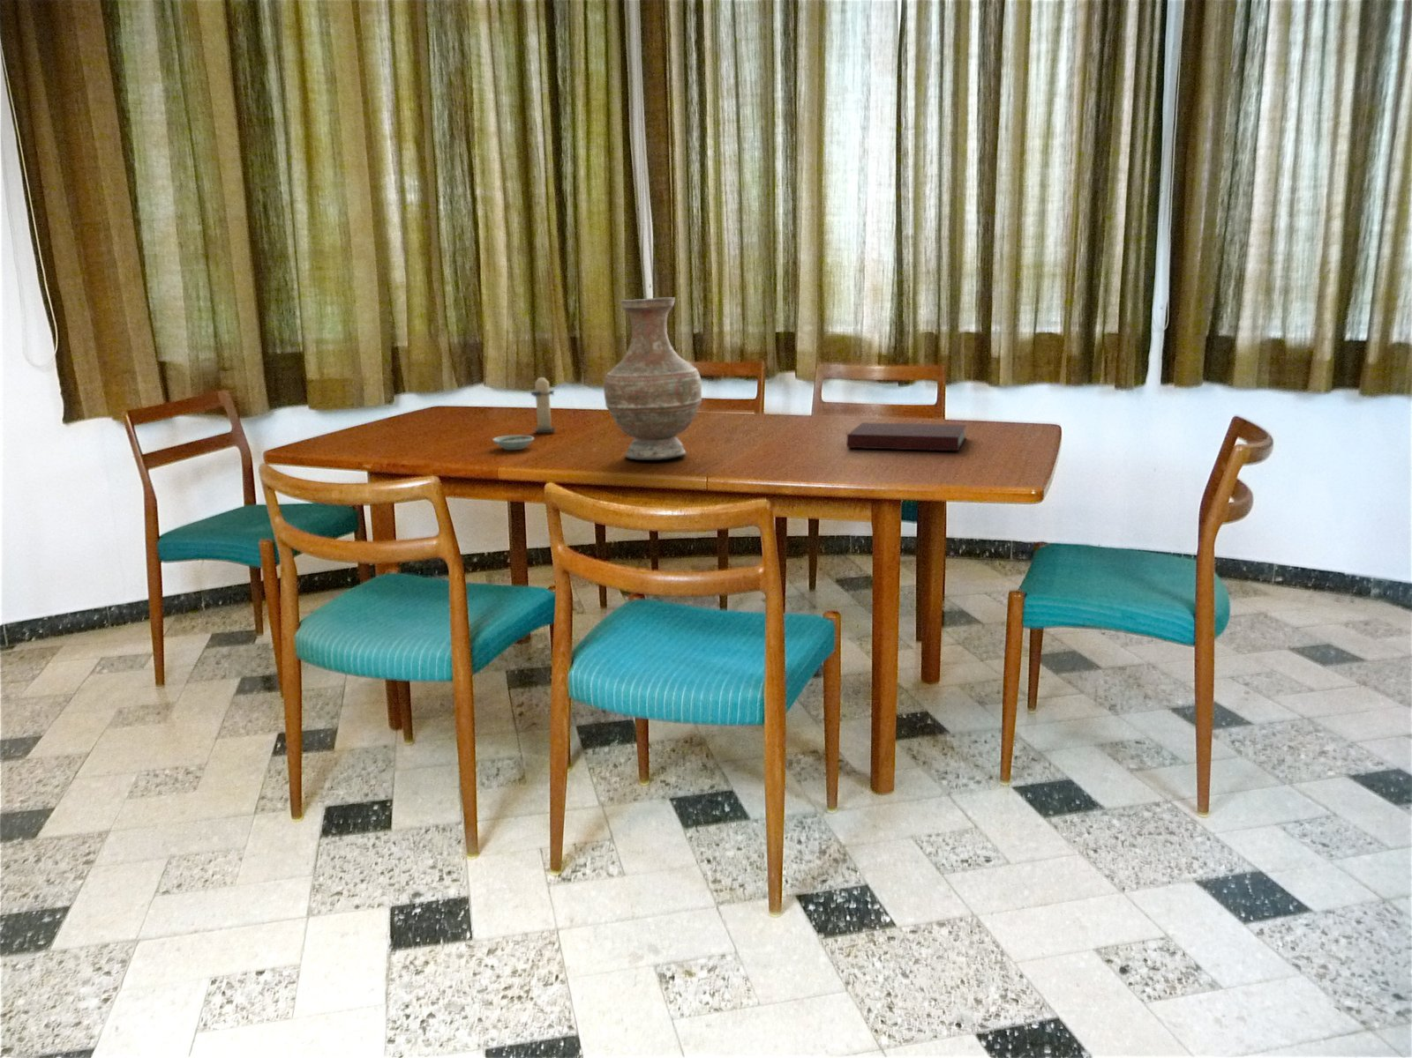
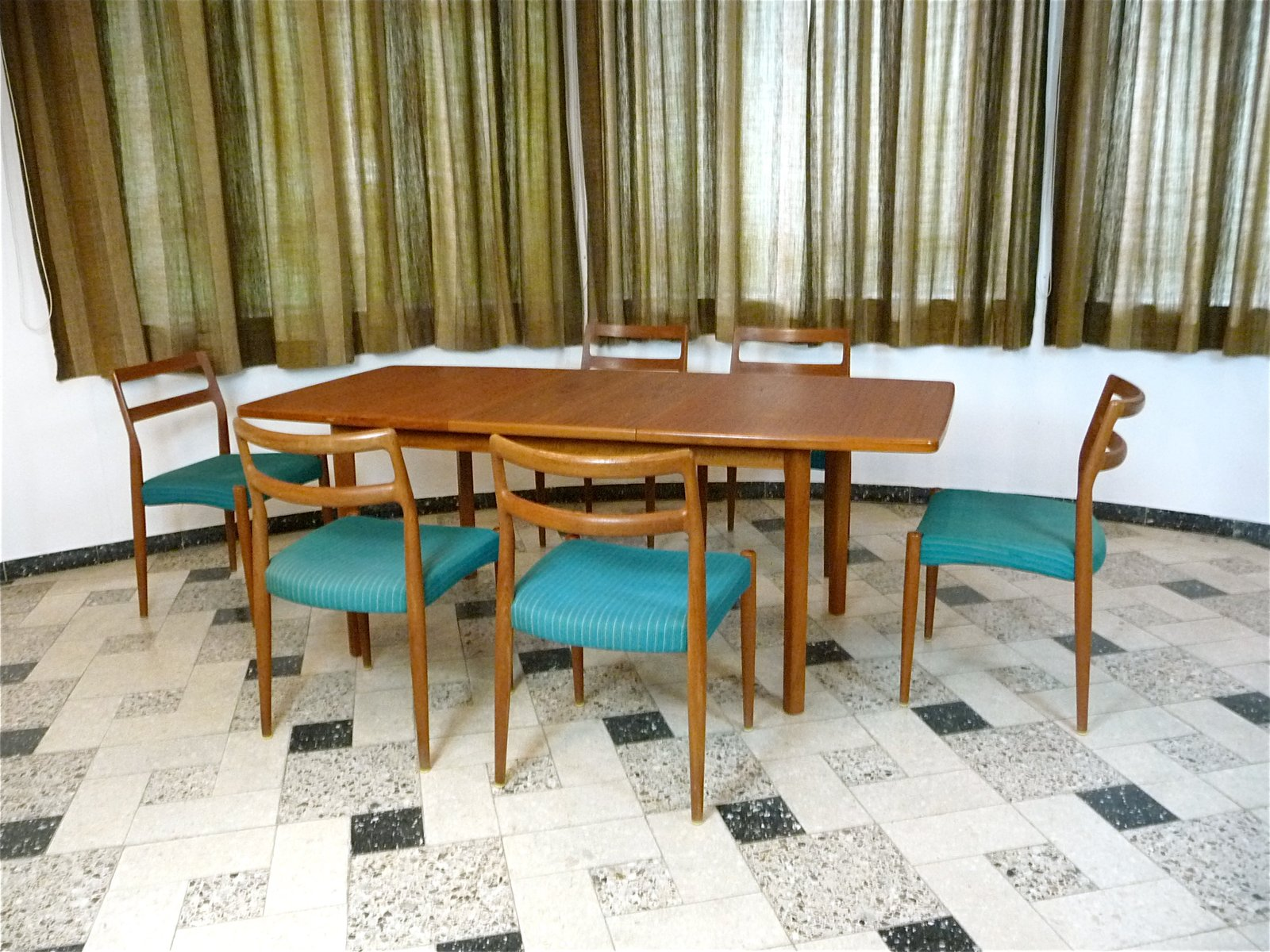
- candle [530,372,557,433]
- vase [603,297,703,461]
- notebook [846,421,967,451]
- saucer [491,435,535,450]
